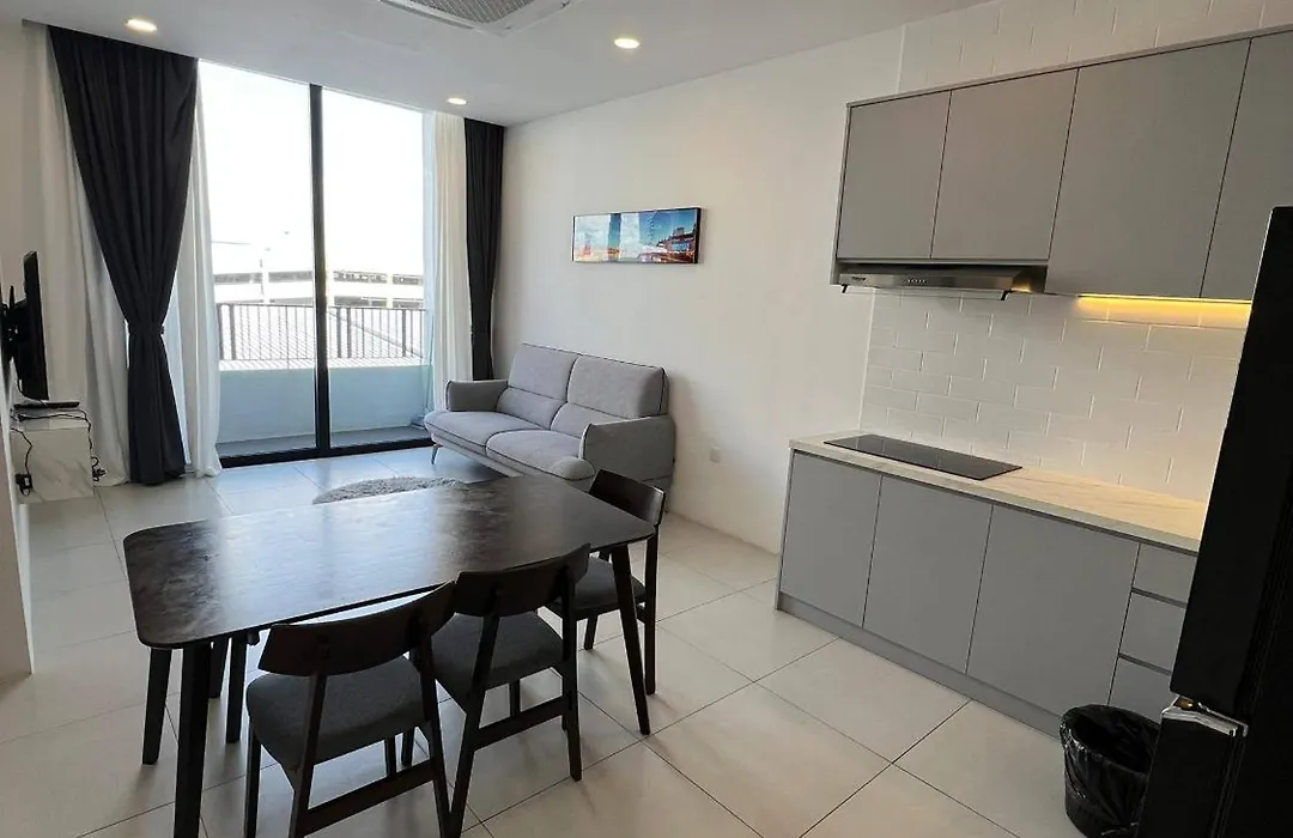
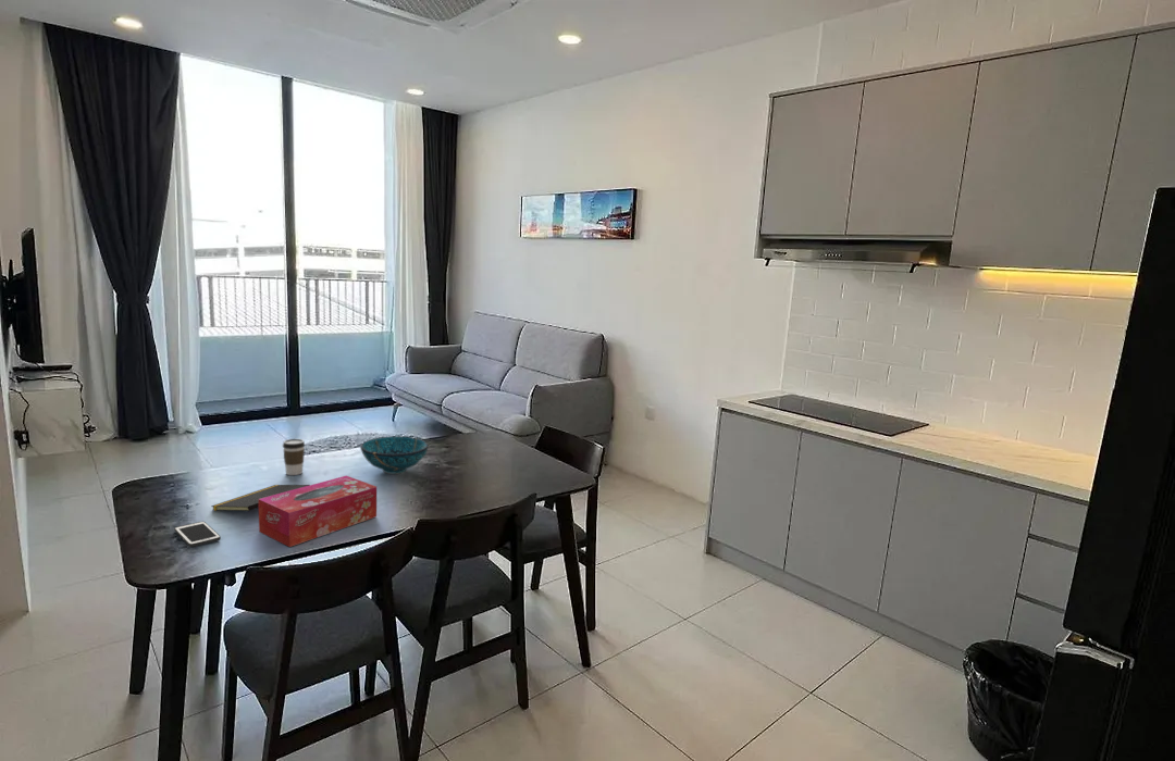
+ decorative bowl [359,435,430,475]
+ coffee cup [282,438,306,476]
+ tissue box [258,475,378,548]
+ notepad [210,484,310,512]
+ cell phone [173,521,222,548]
